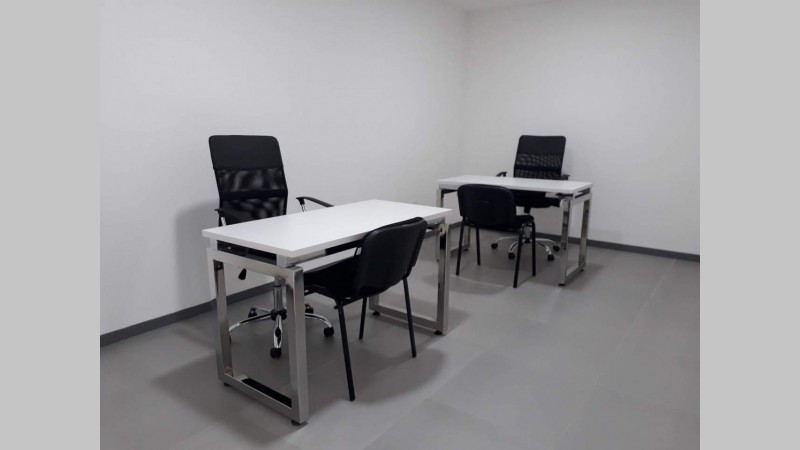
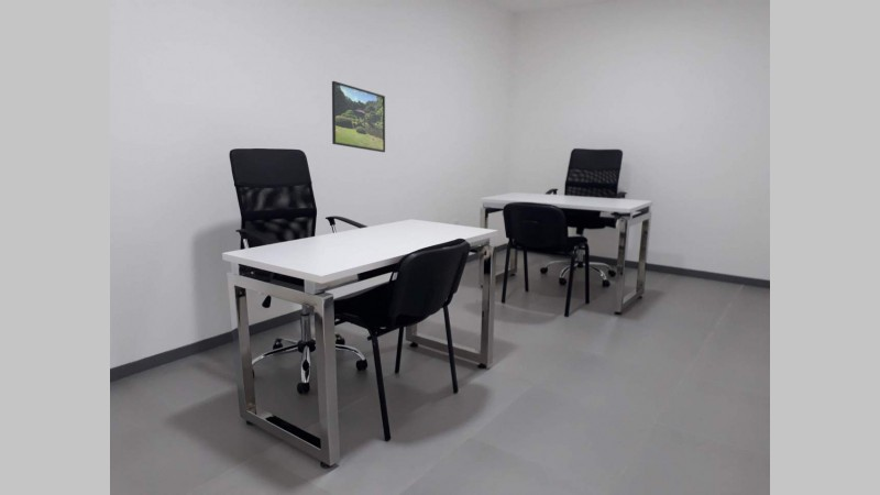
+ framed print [331,80,386,153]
